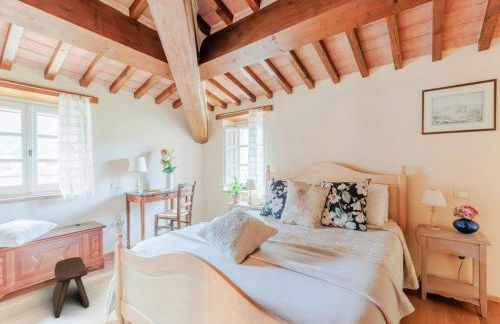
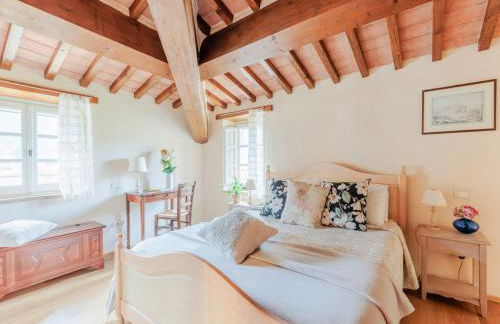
- stool [52,256,90,319]
